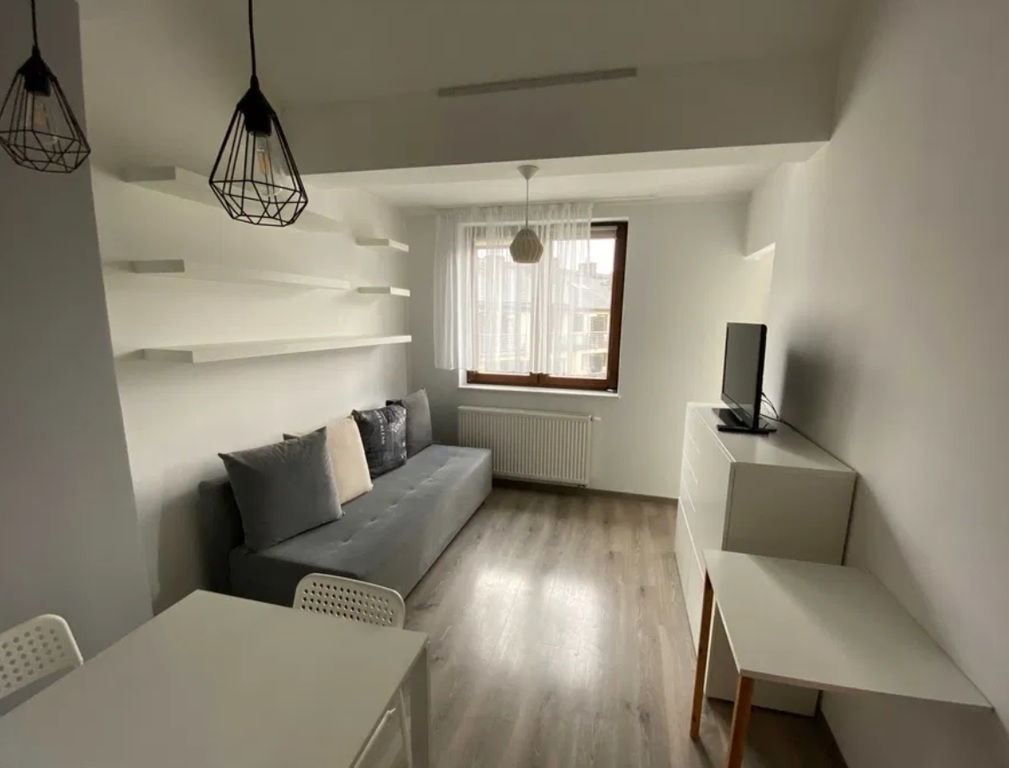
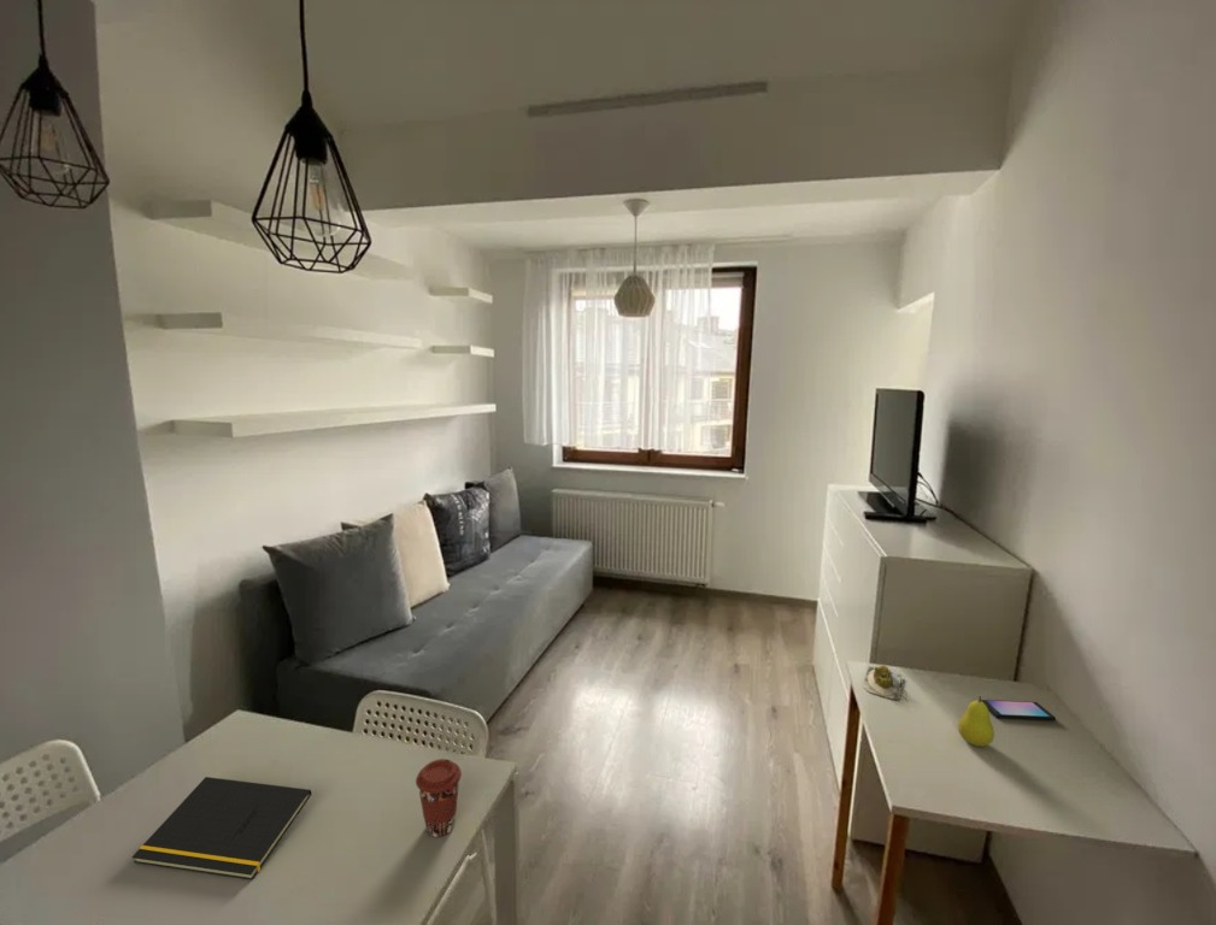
+ coffee cup [415,758,463,838]
+ smartphone [981,699,1057,721]
+ fruit [957,695,995,748]
+ succulent plant [862,664,904,701]
+ notepad [131,776,313,880]
